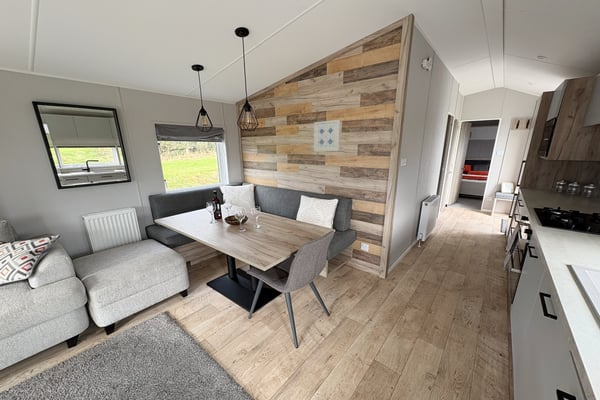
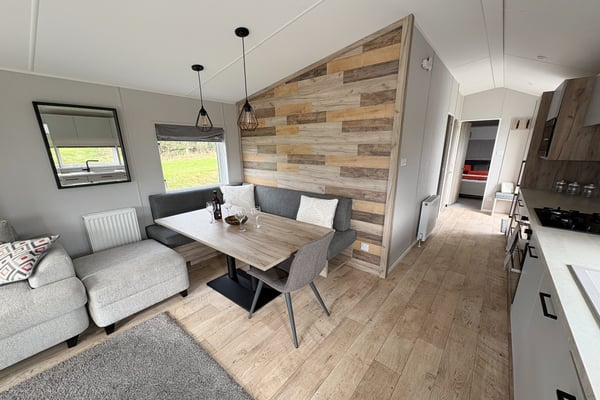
- wall art [313,119,341,152]
